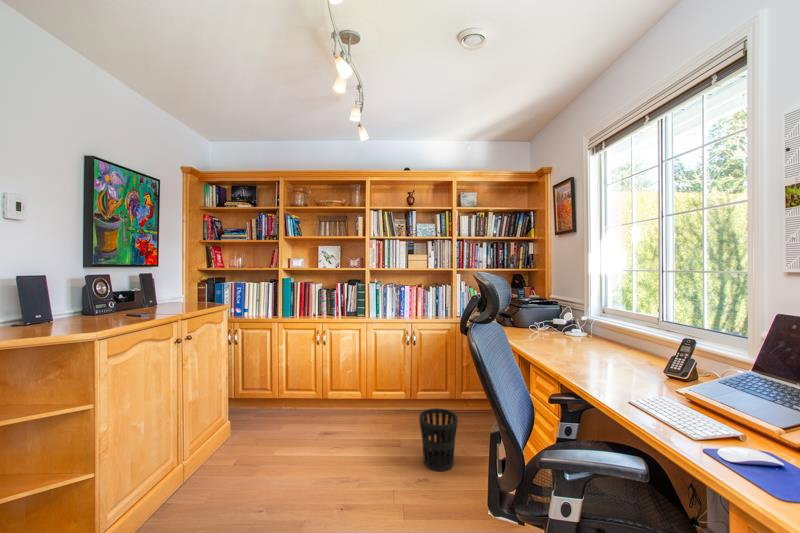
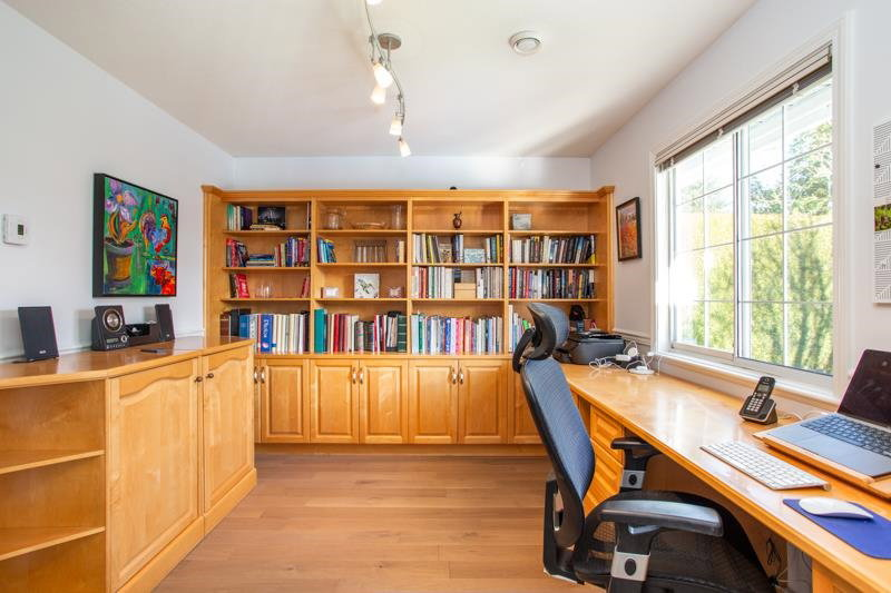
- wastebasket [418,407,459,473]
